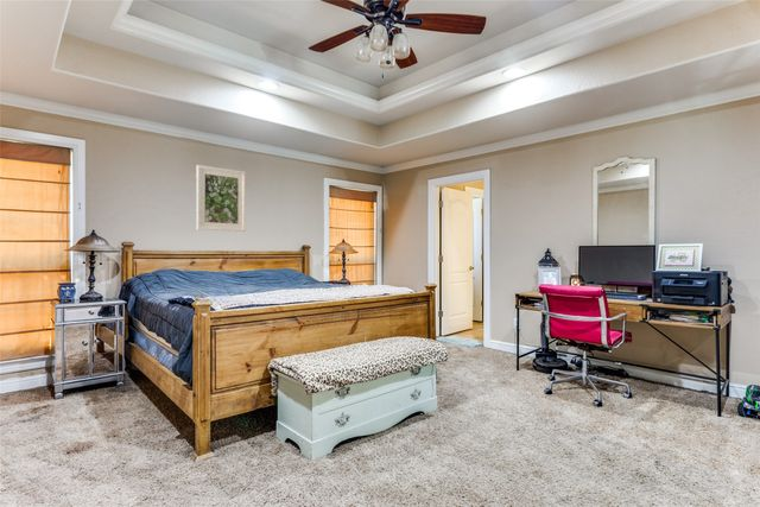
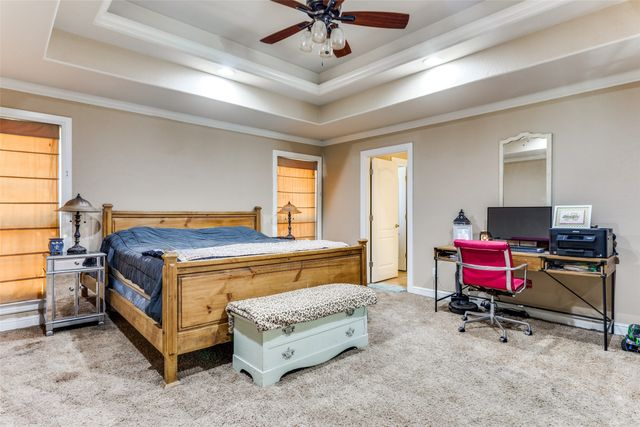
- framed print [195,164,246,233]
